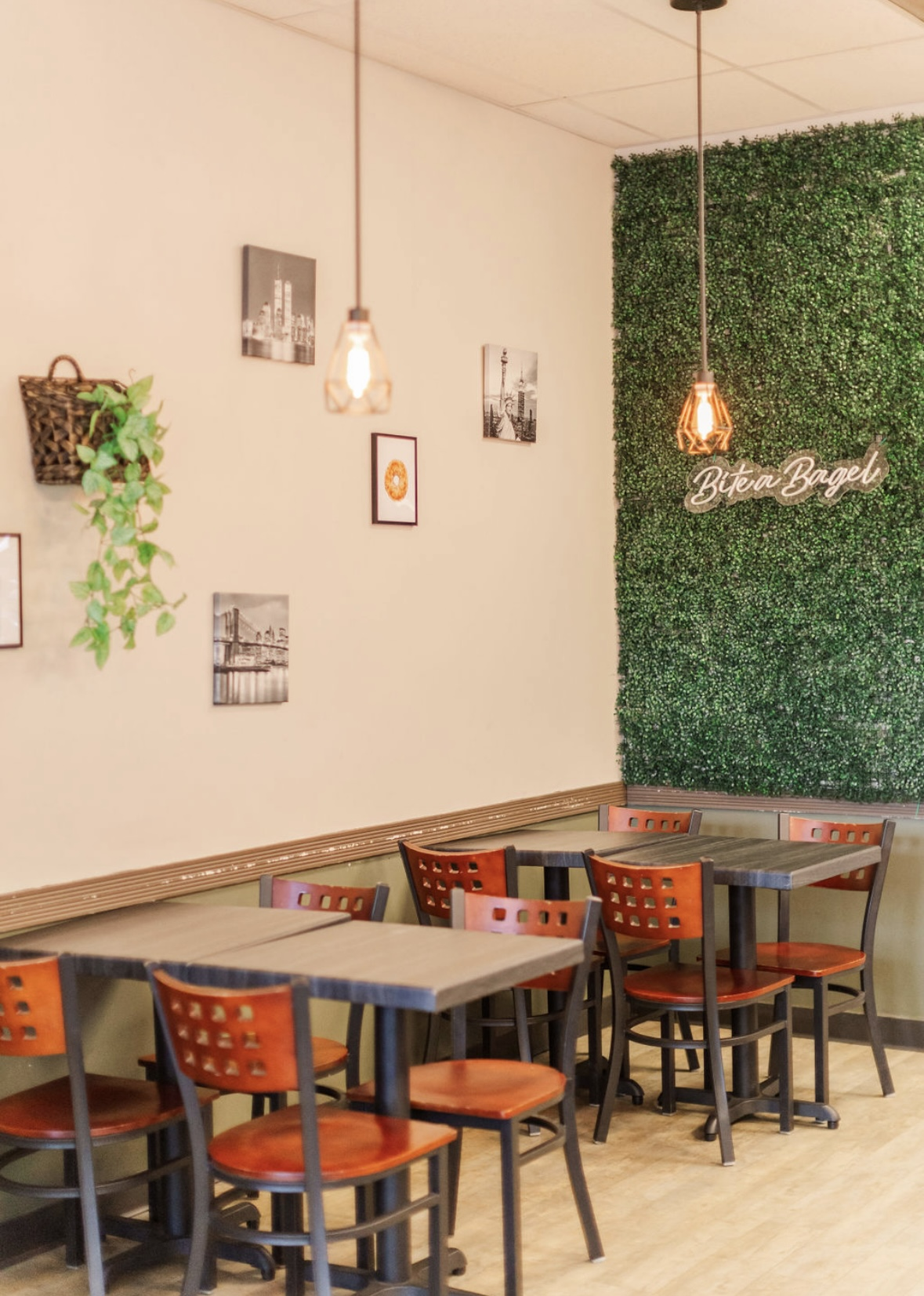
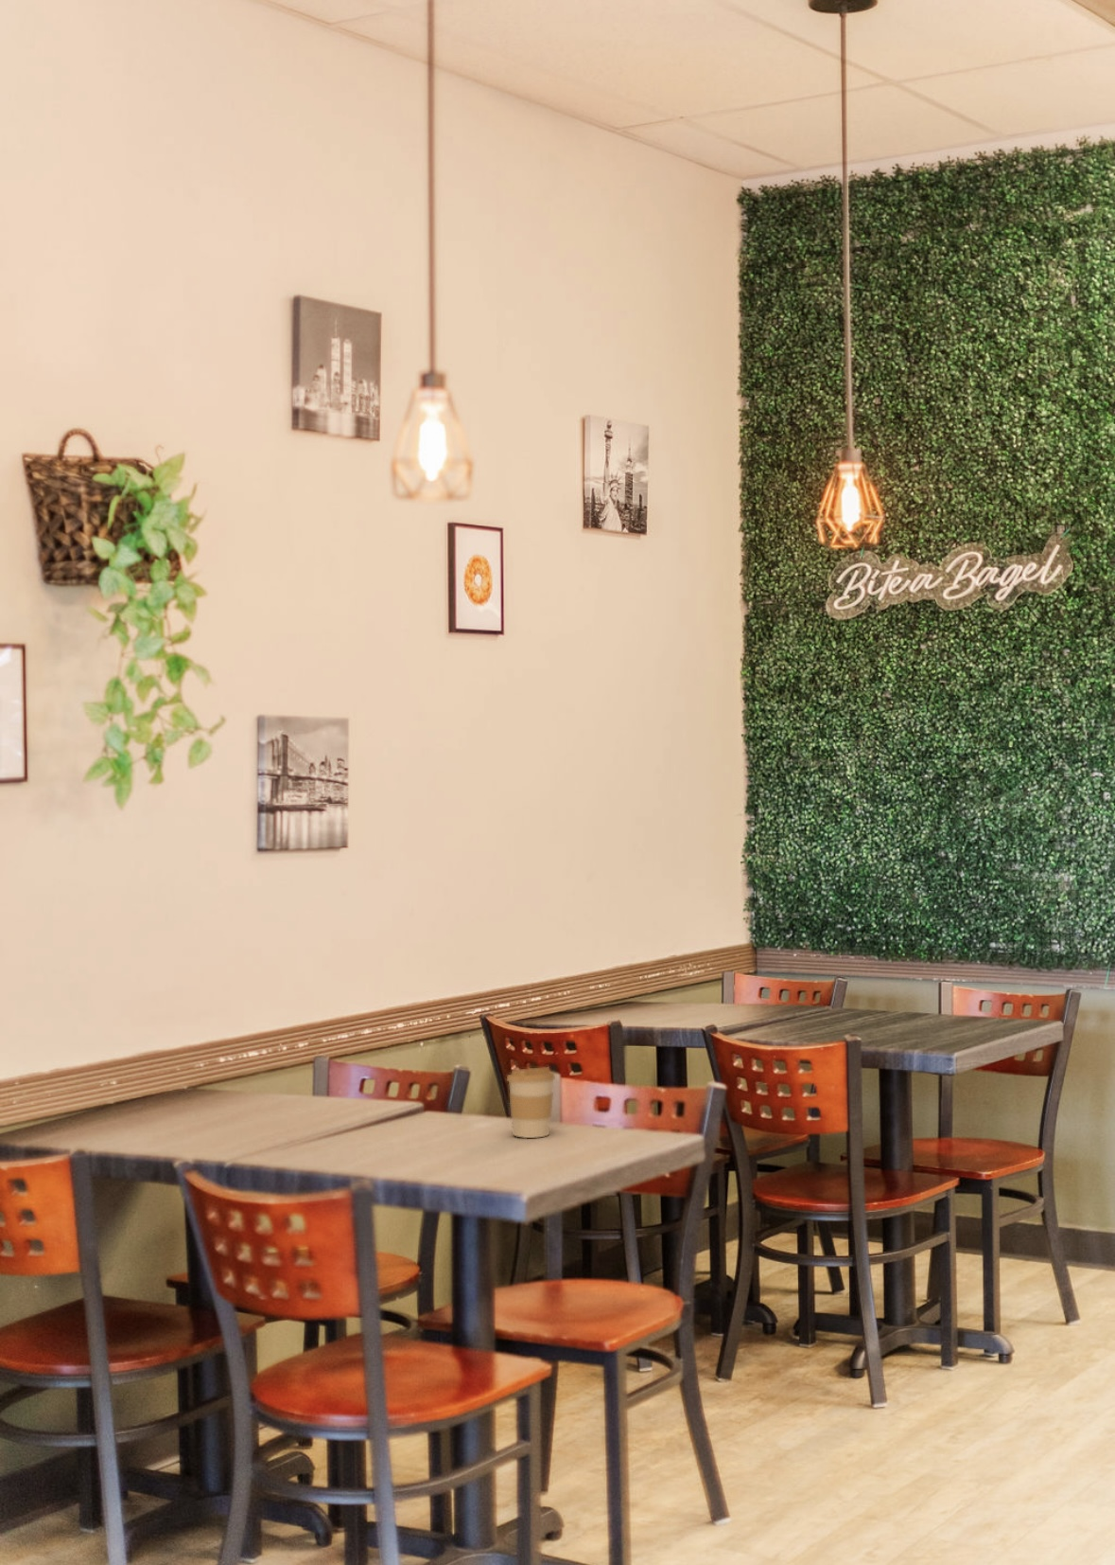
+ coffee cup [506,1066,556,1139]
